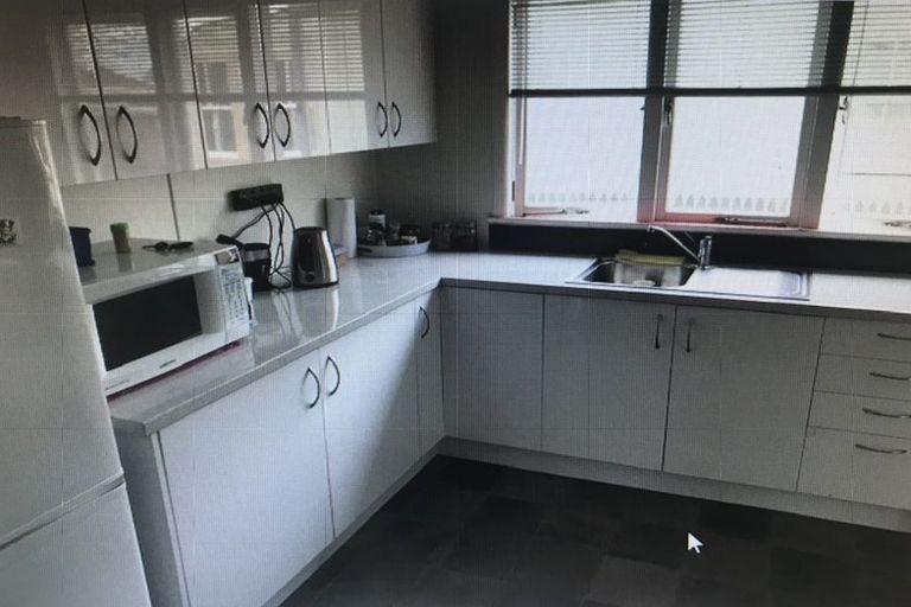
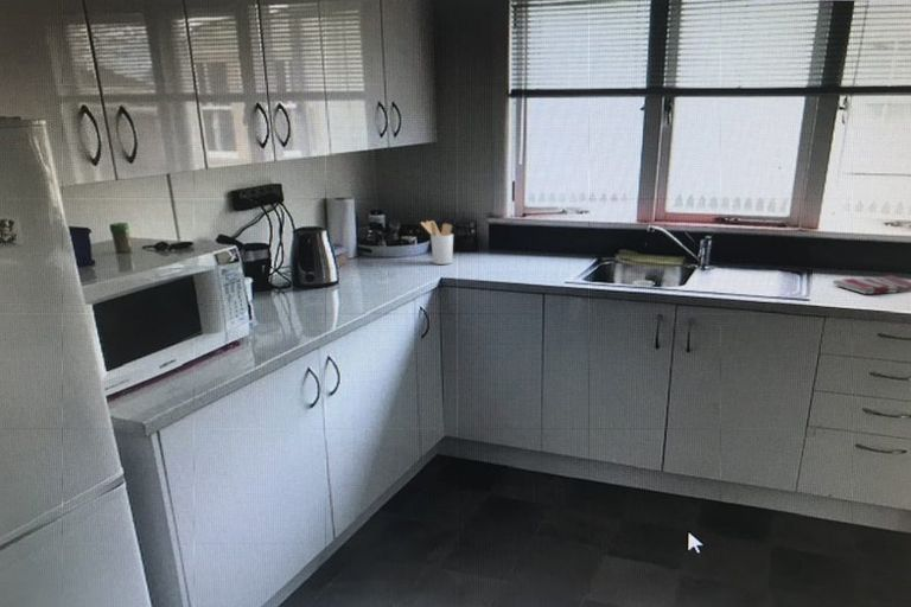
+ dish towel [832,274,911,295]
+ utensil holder [420,219,454,266]
